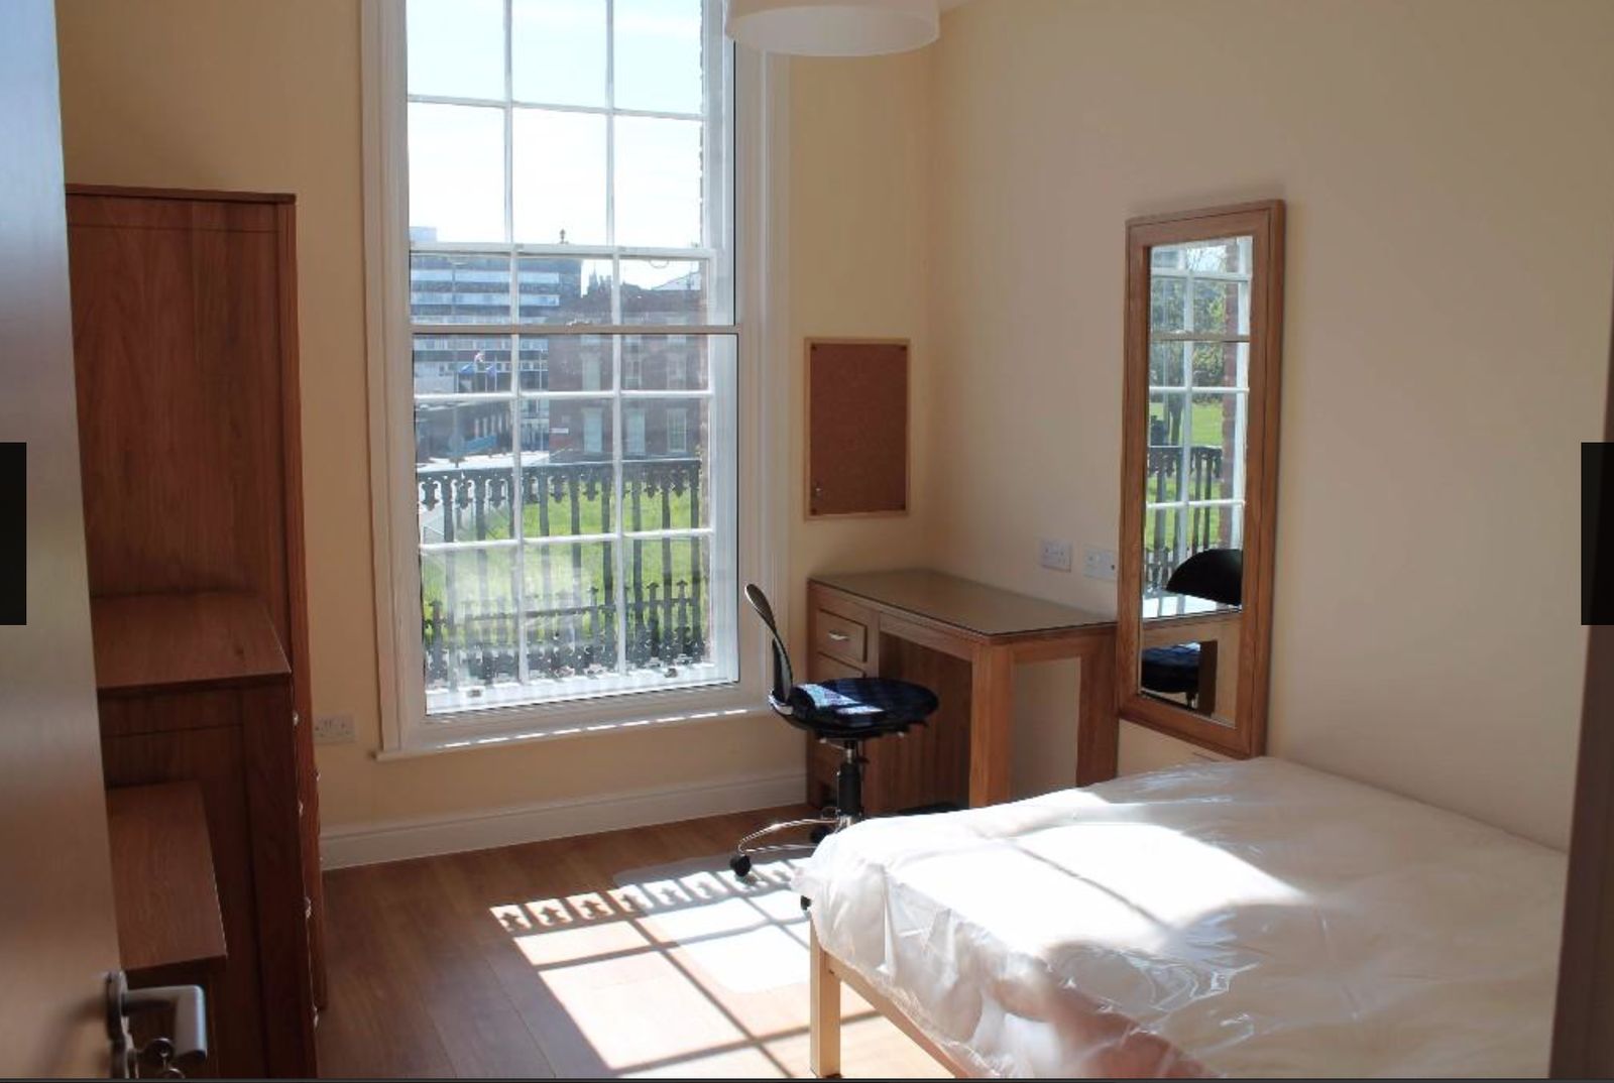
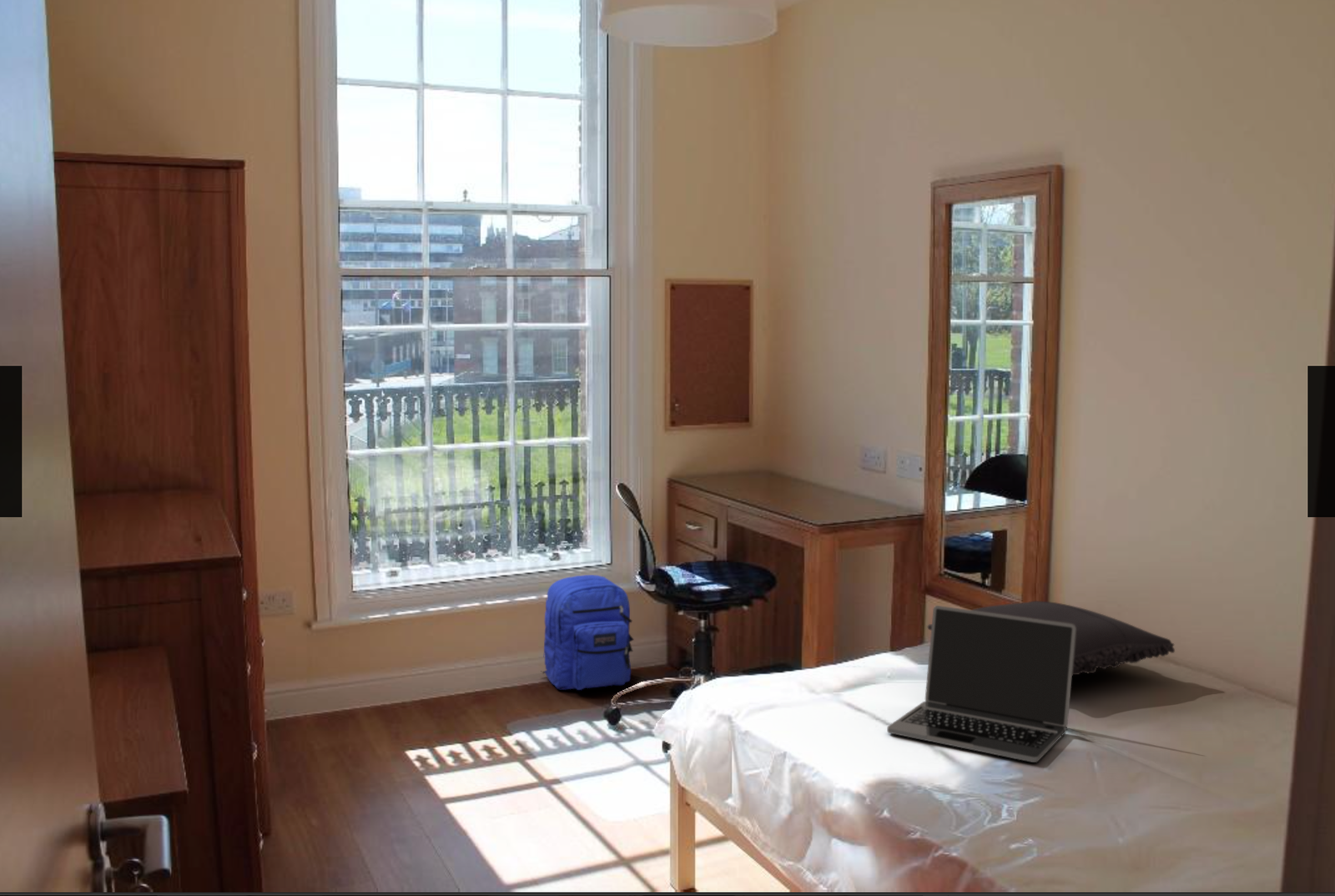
+ pillow [927,600,1176,677]
+ backpack [542,574,635,691]
+ laptop [886,605,1076,763]
